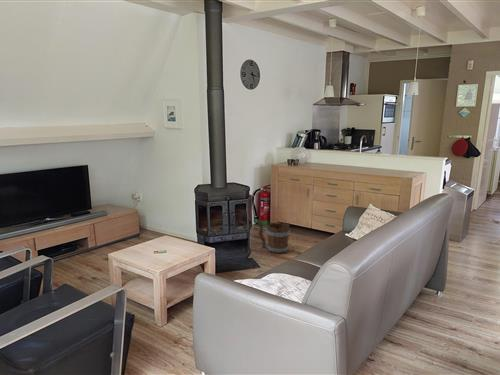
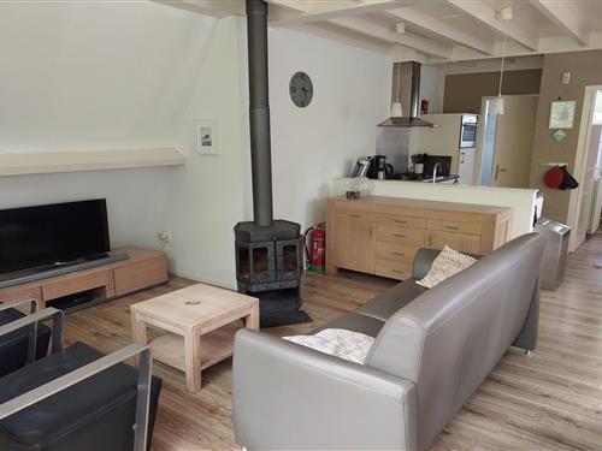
- bucket [256,219,292,255]
